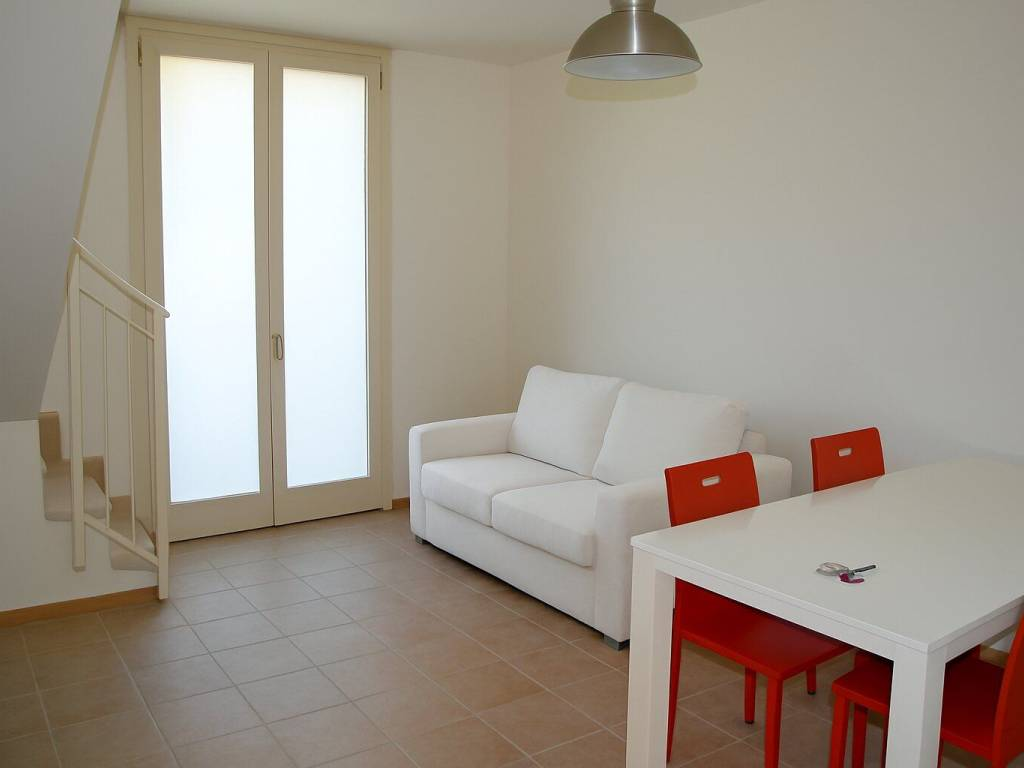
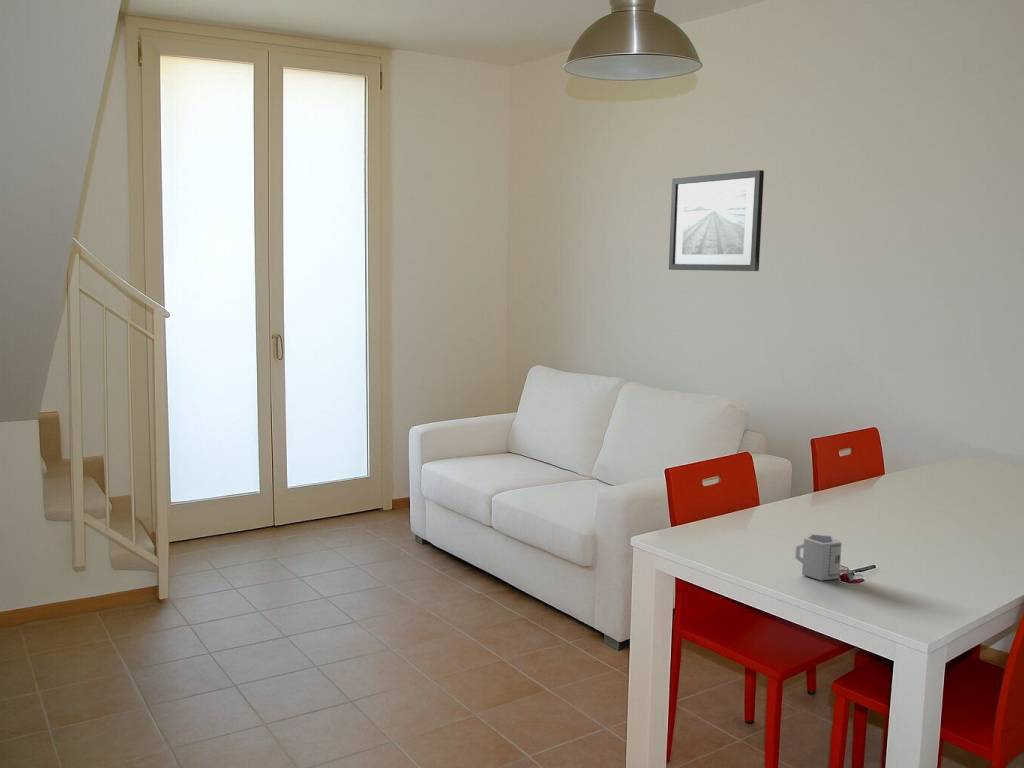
+ wall art [668,169,765,272]
+ cup [794,533,843,581]
